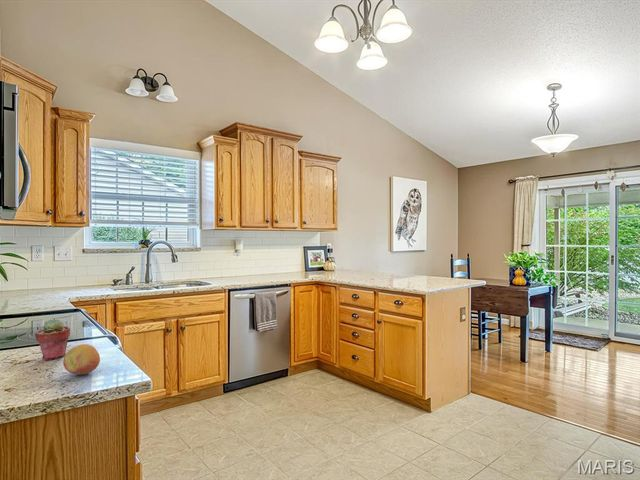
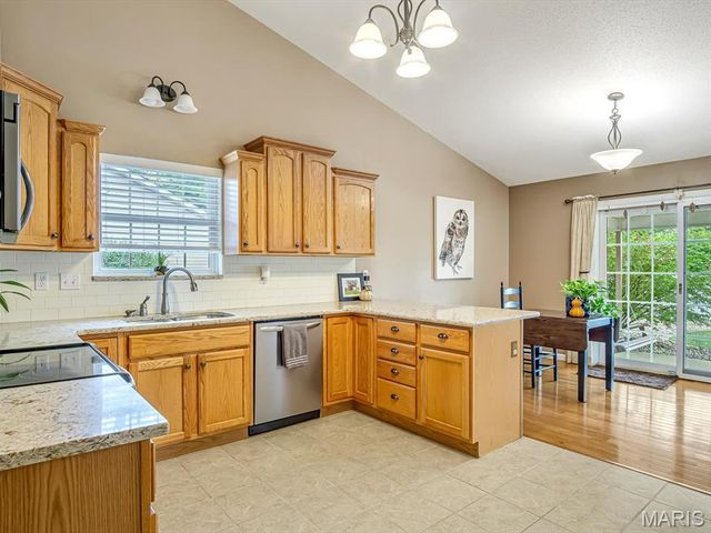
- fruit [62,343,101,376]
- potted succulent [34,318,71,361]
